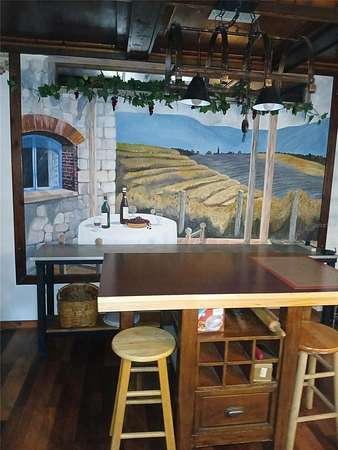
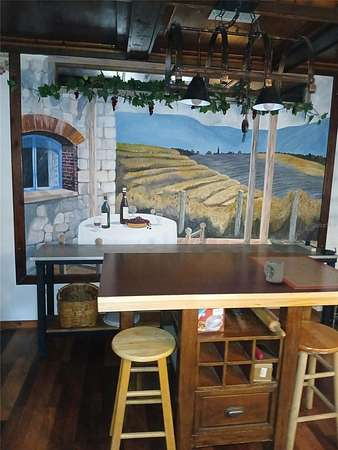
+ mug [263,259,285,284]
